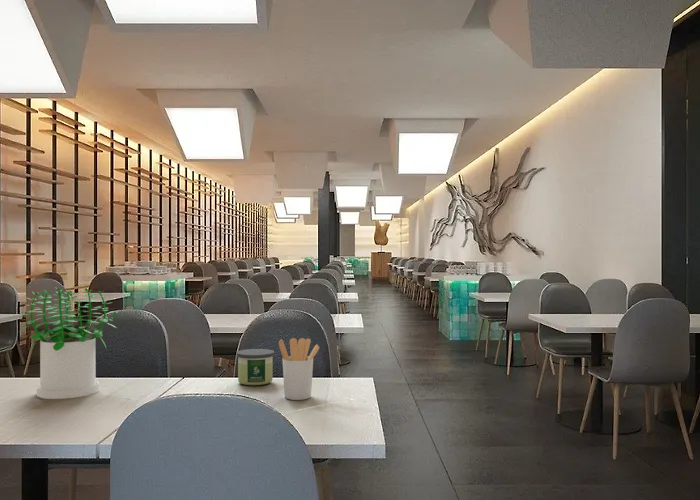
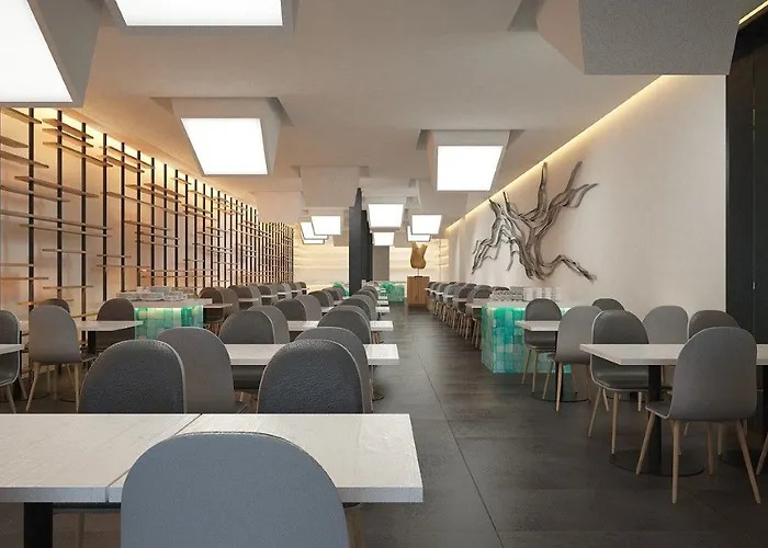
- candle [236,348,275,386]
- utensil holder [278,337,320,401]
- potted plant [19,286,119,400]
